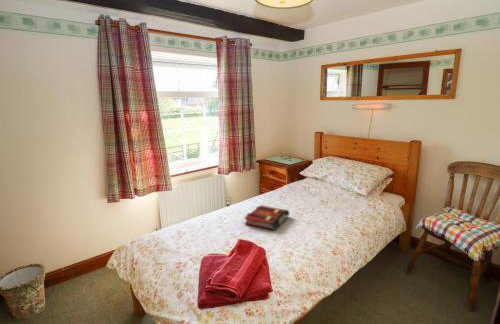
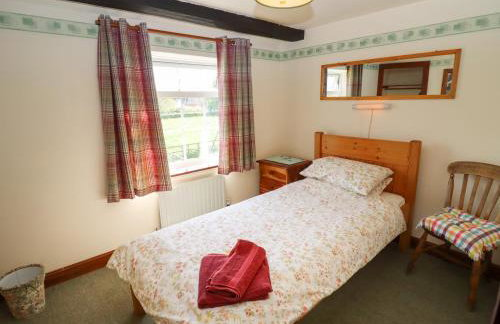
- book [244,204,290,231]
